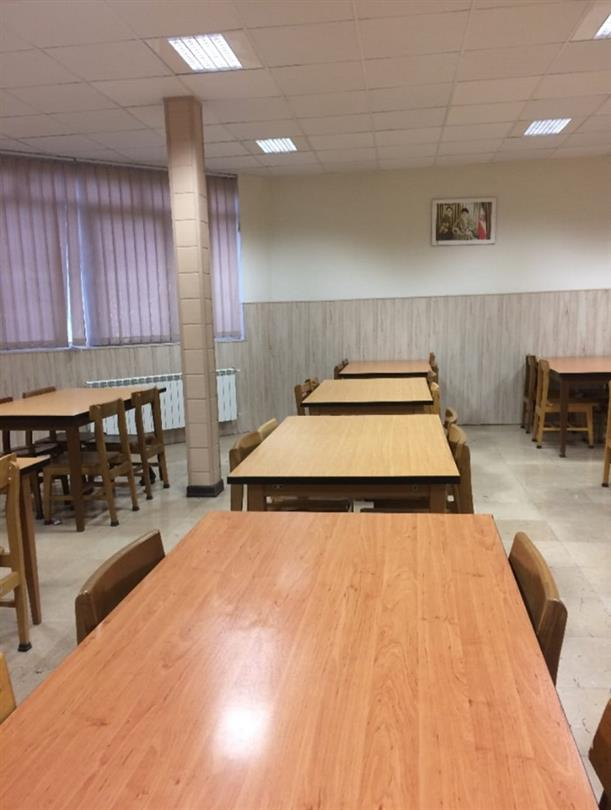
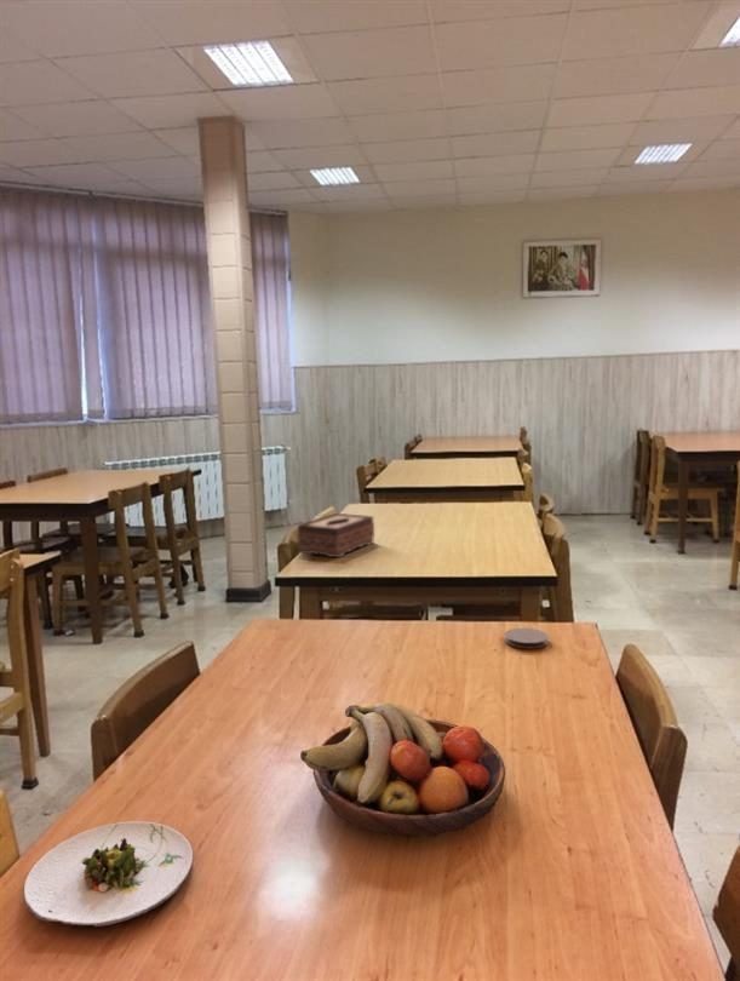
+ fruit bowl [299,701,506,838]
+ coaster [504,627,550,650]
+ salad plate [22,820,194,928]
+ tissue box [297,512,375,558]
